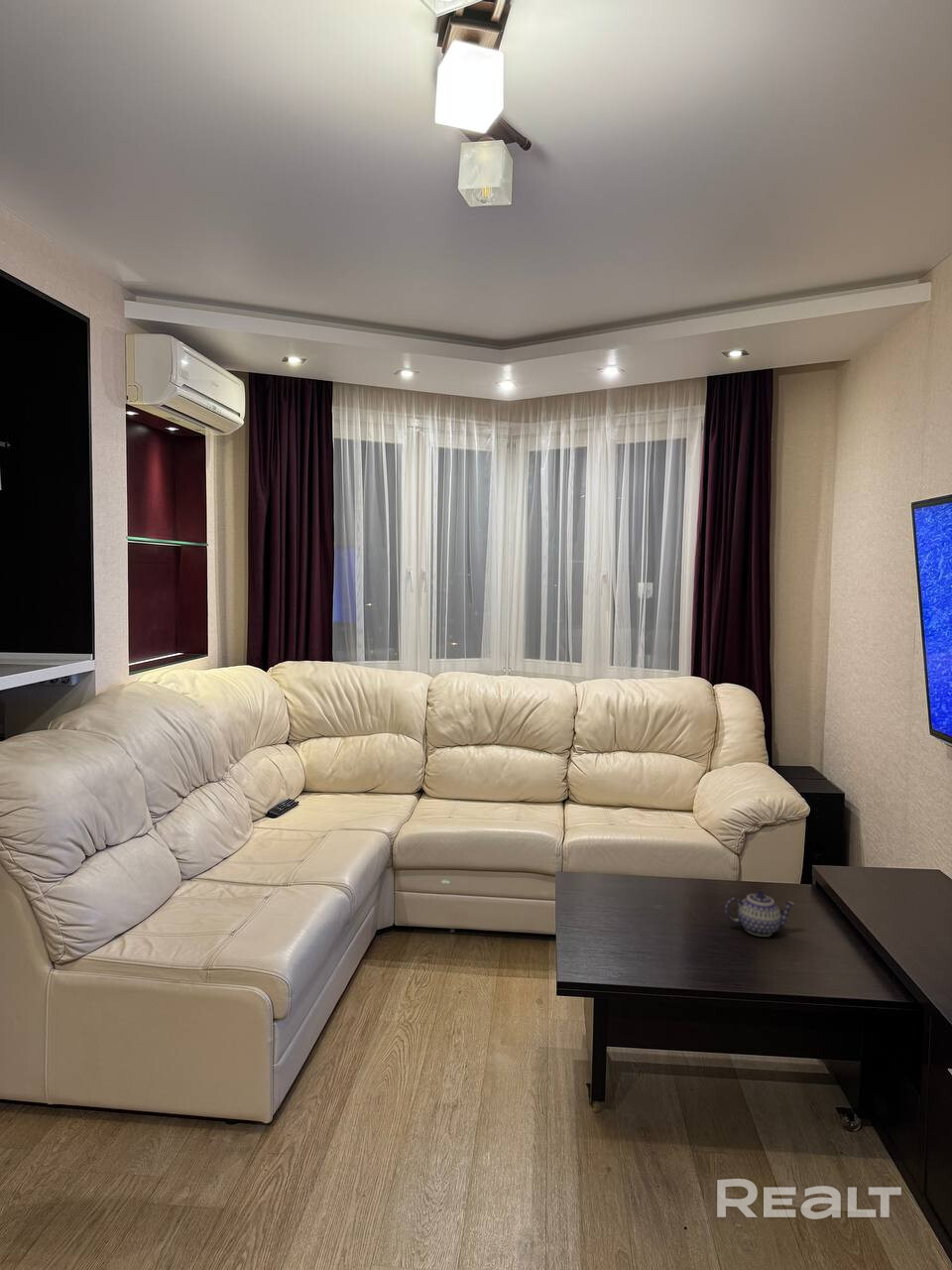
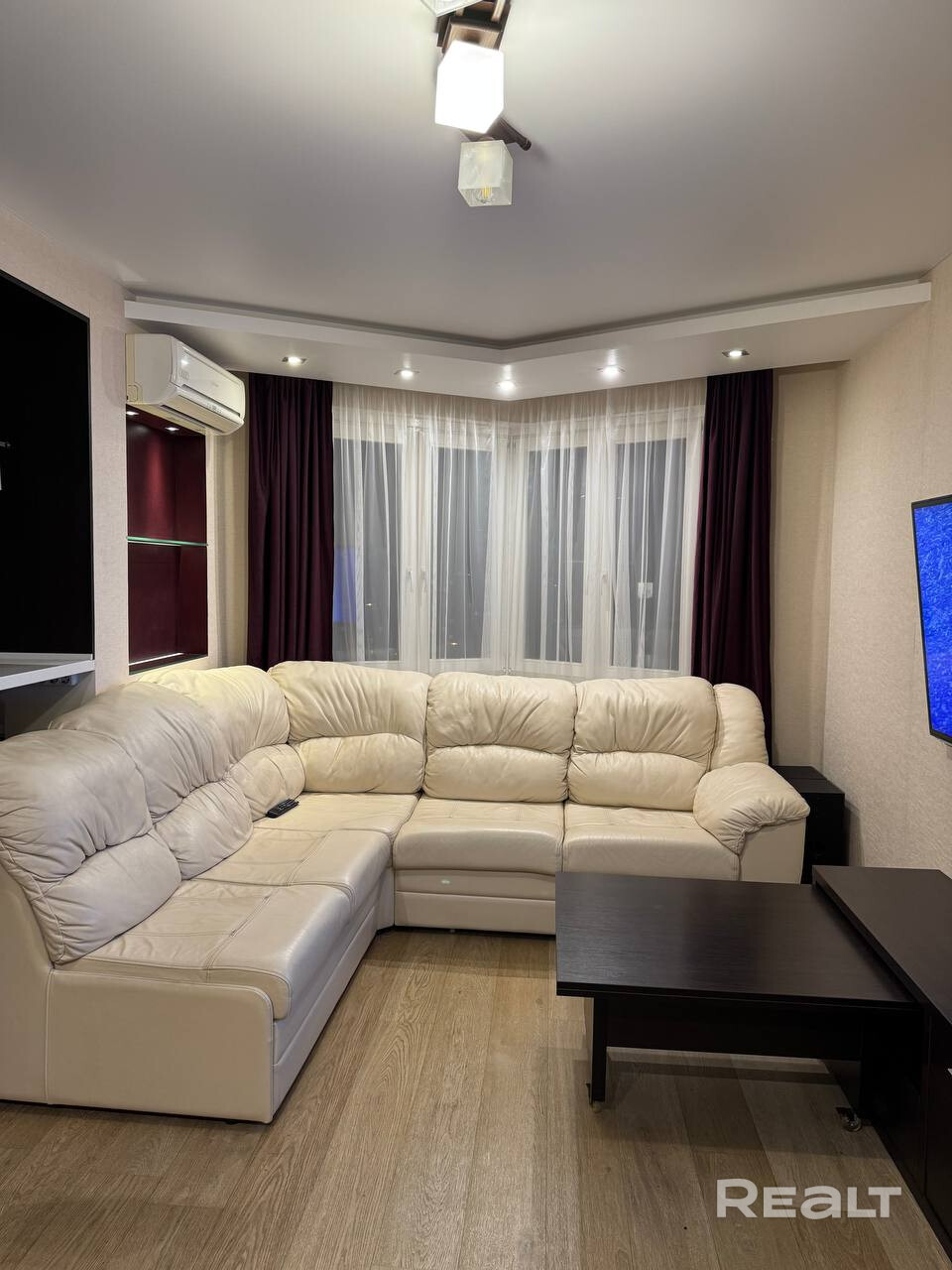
- teapot [724,890,796,938]
